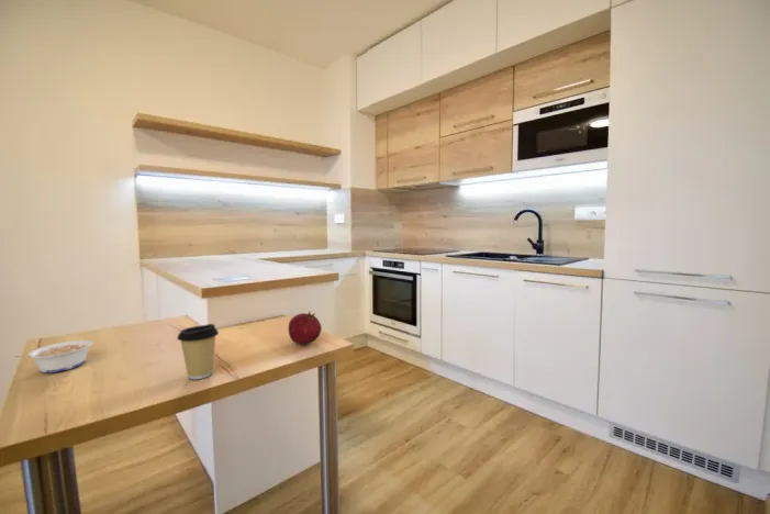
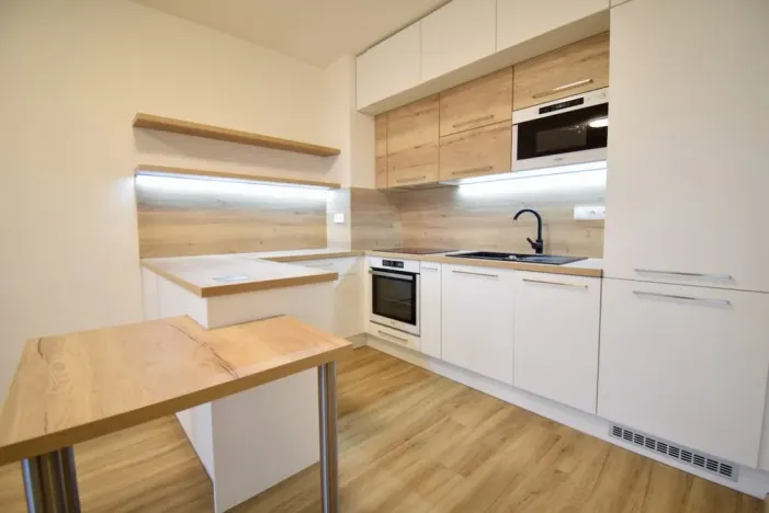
- fruit [288,311,323,346]
- coffee cup [176,323,220,380]
- legume [13,339,93,373]
